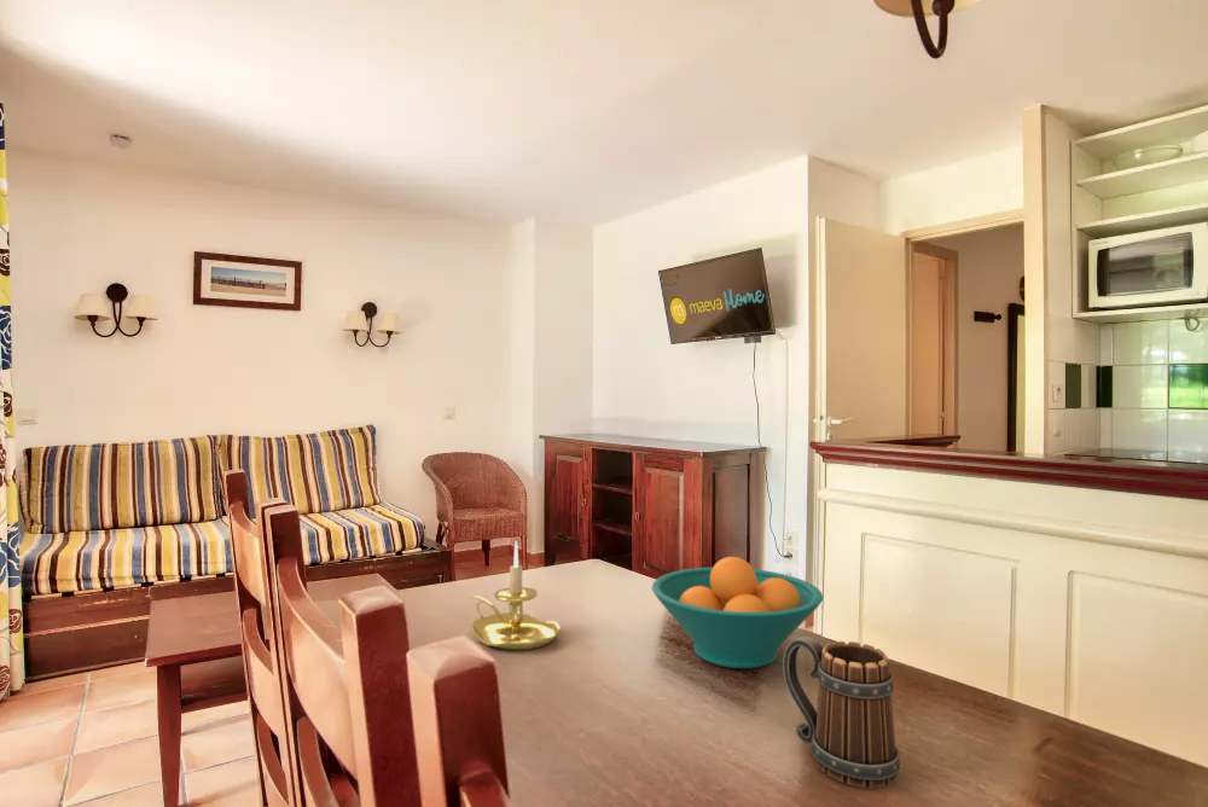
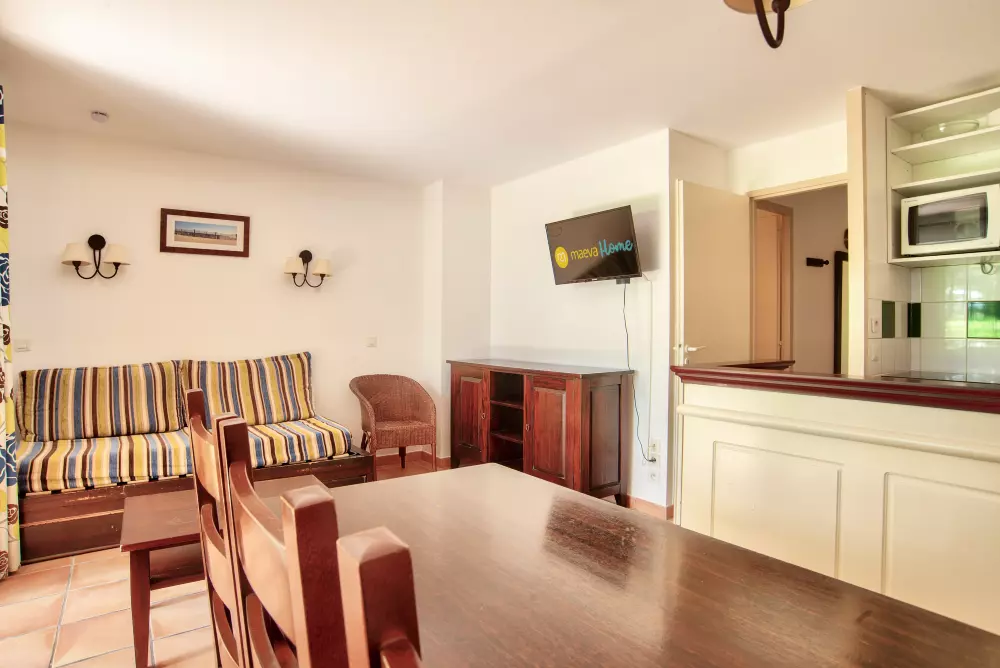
- candle holder [470,540,562,651]
- fruit bowl [651,556,824,669]
- mug [782,635,901,790]
